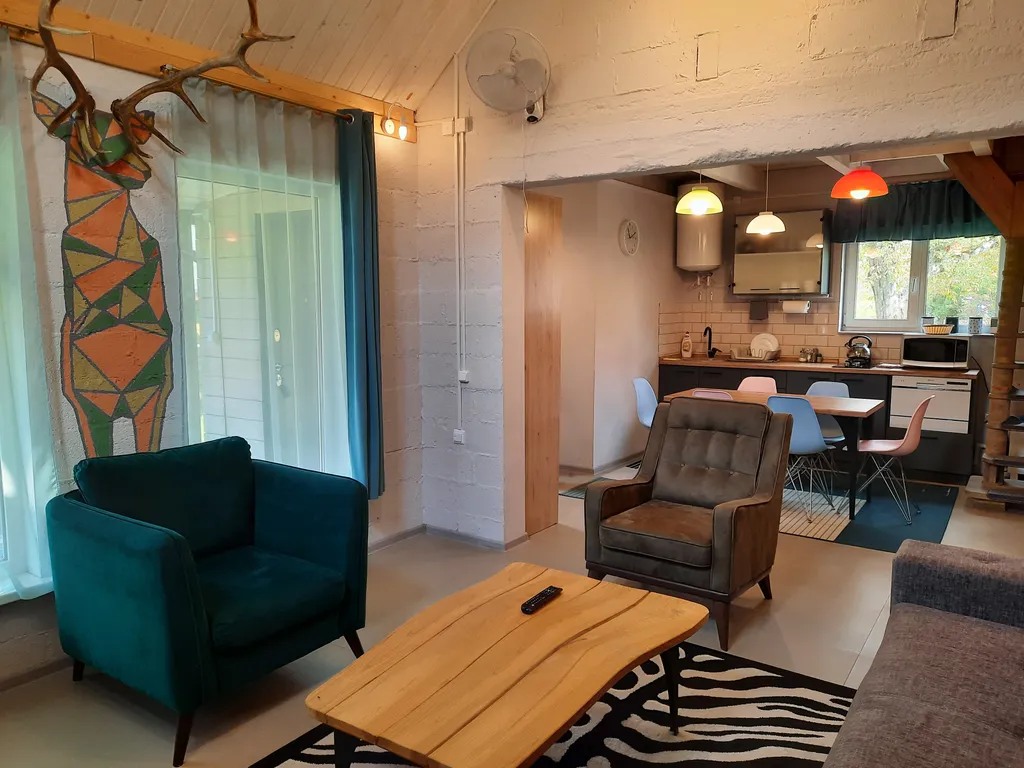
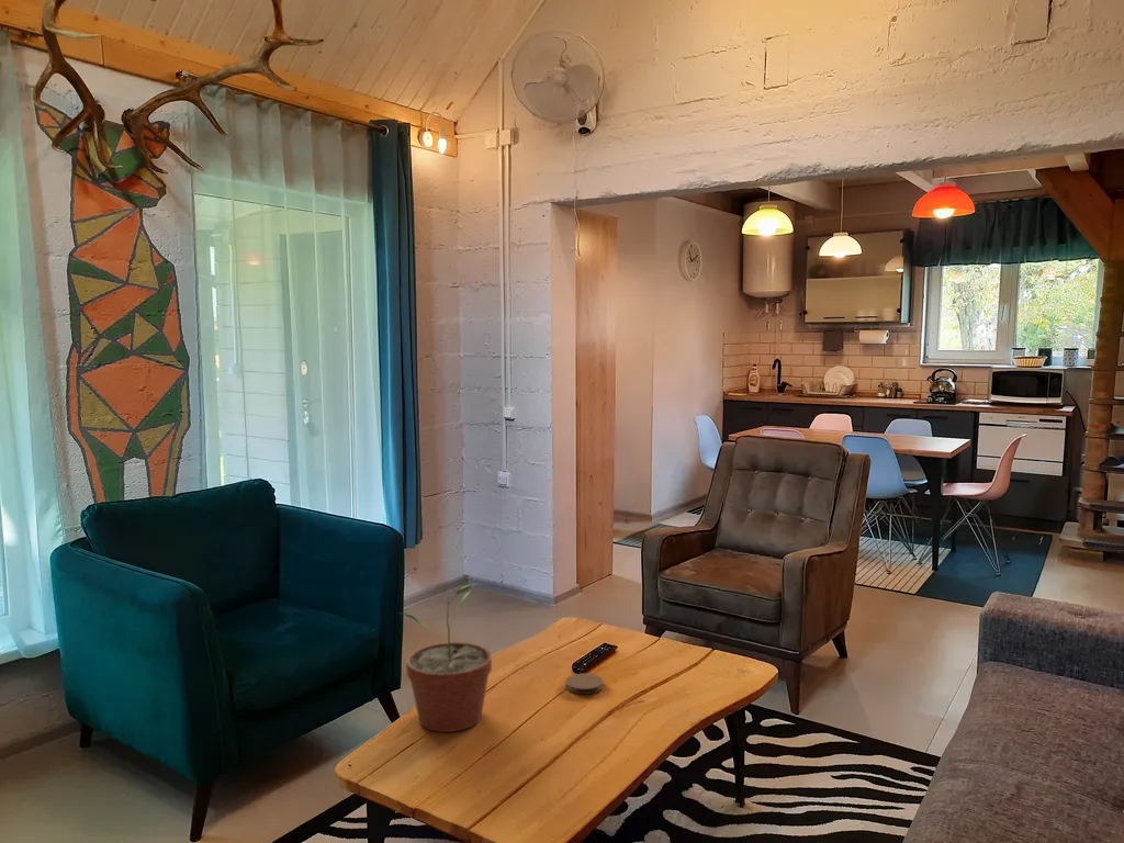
+ coaster [565,672,604,695]
+ potted plant [396,583,493,733]
